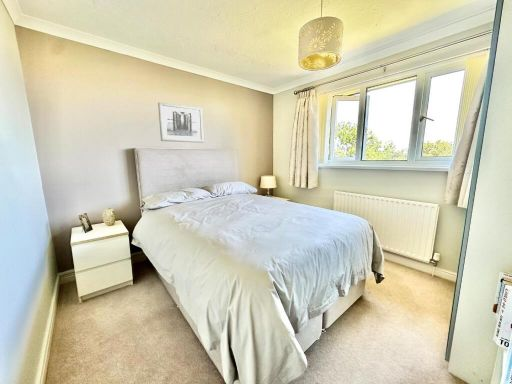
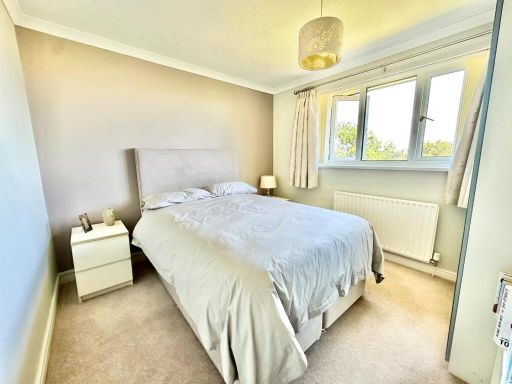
- wall art [157,101,205,144]
